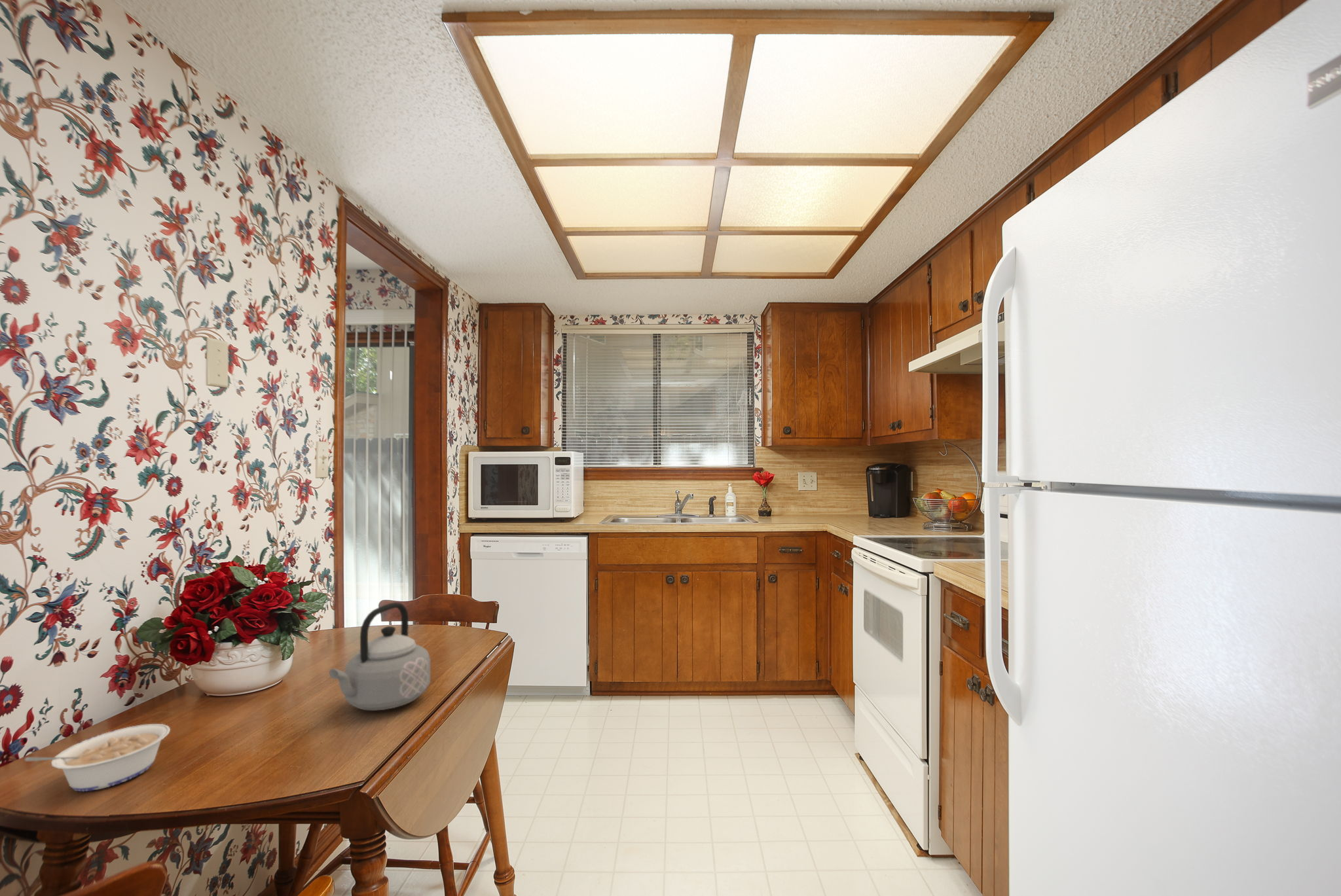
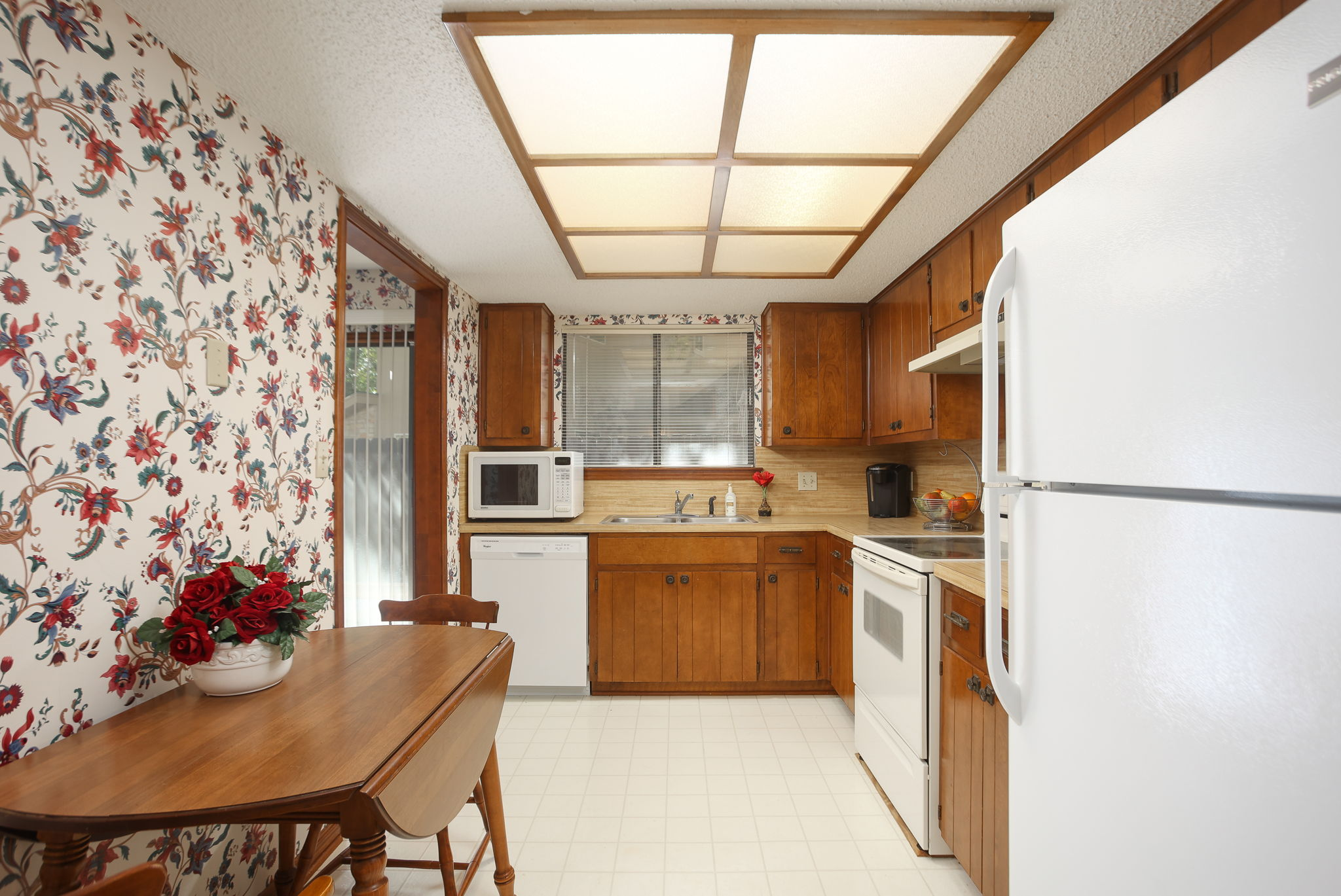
- legume [24,723,171,792]
- teapot [329,601,431,711]
